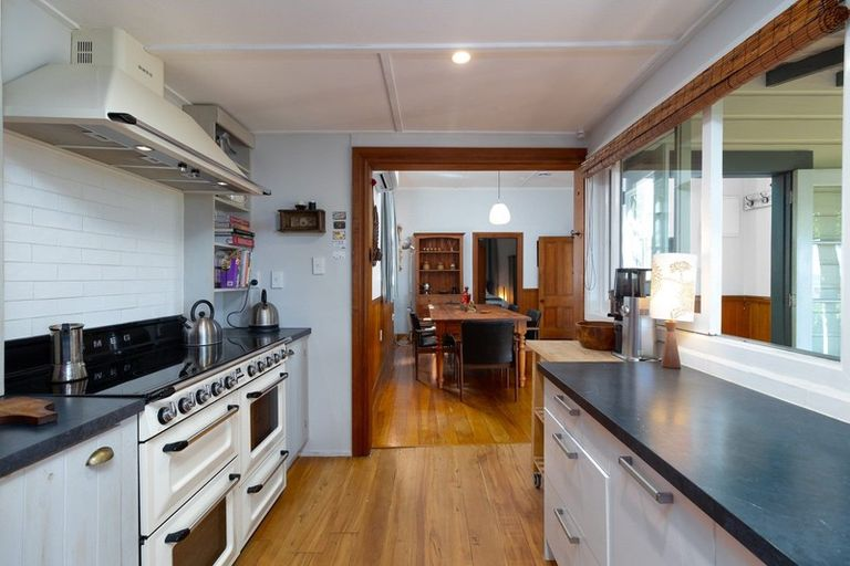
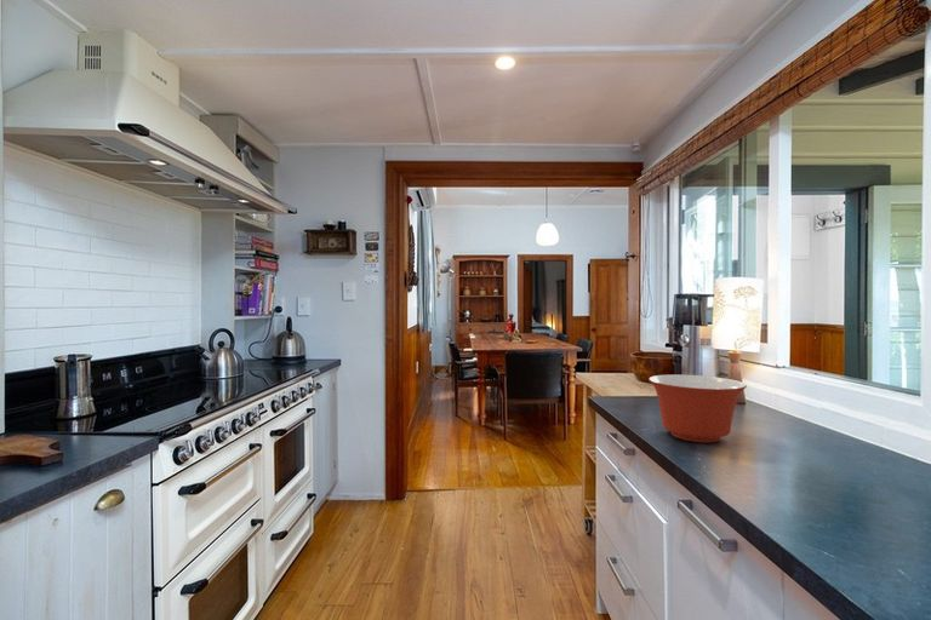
+ mixing bowl [647,374,748,443]
